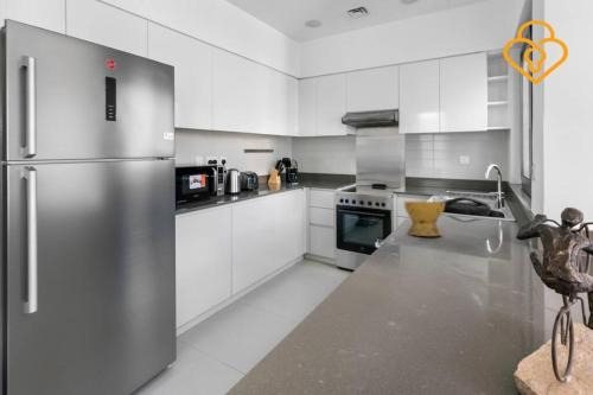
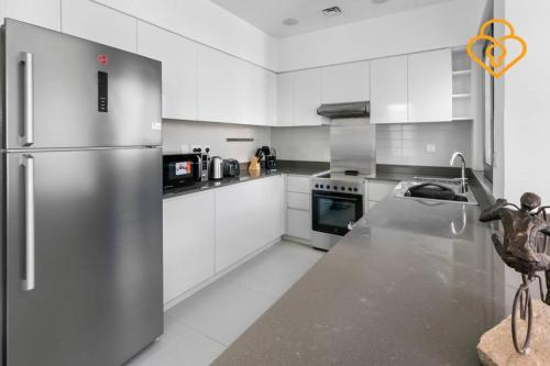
- bowl [403,200,447,237]
